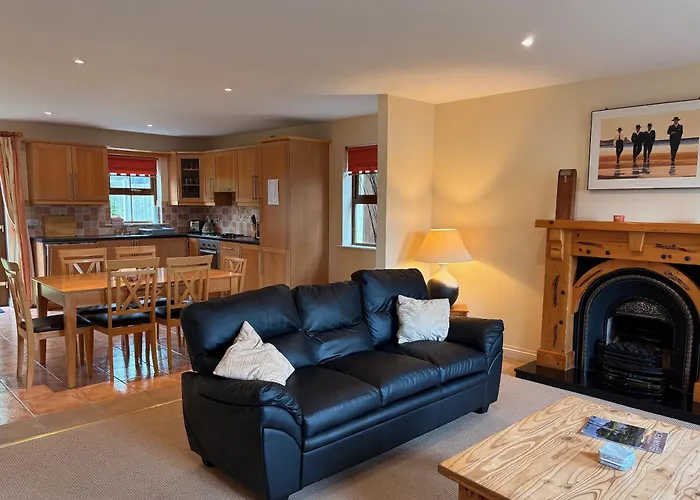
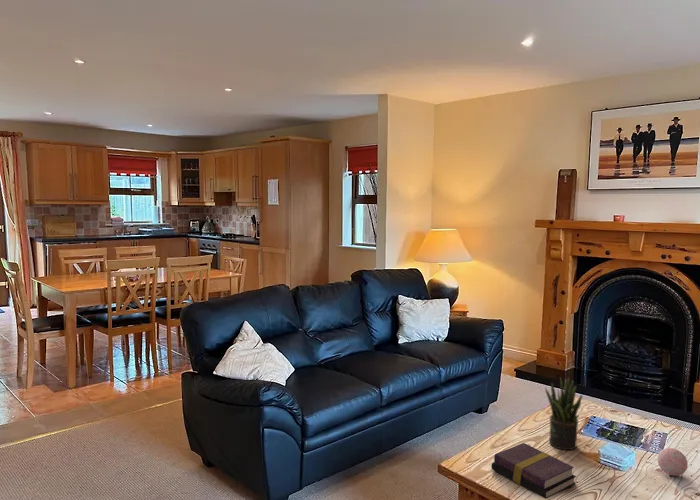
+ potted plant [544,376,584,451]
+ decorative ball [656,447,689,477]
+ book [490,442,577,500]
